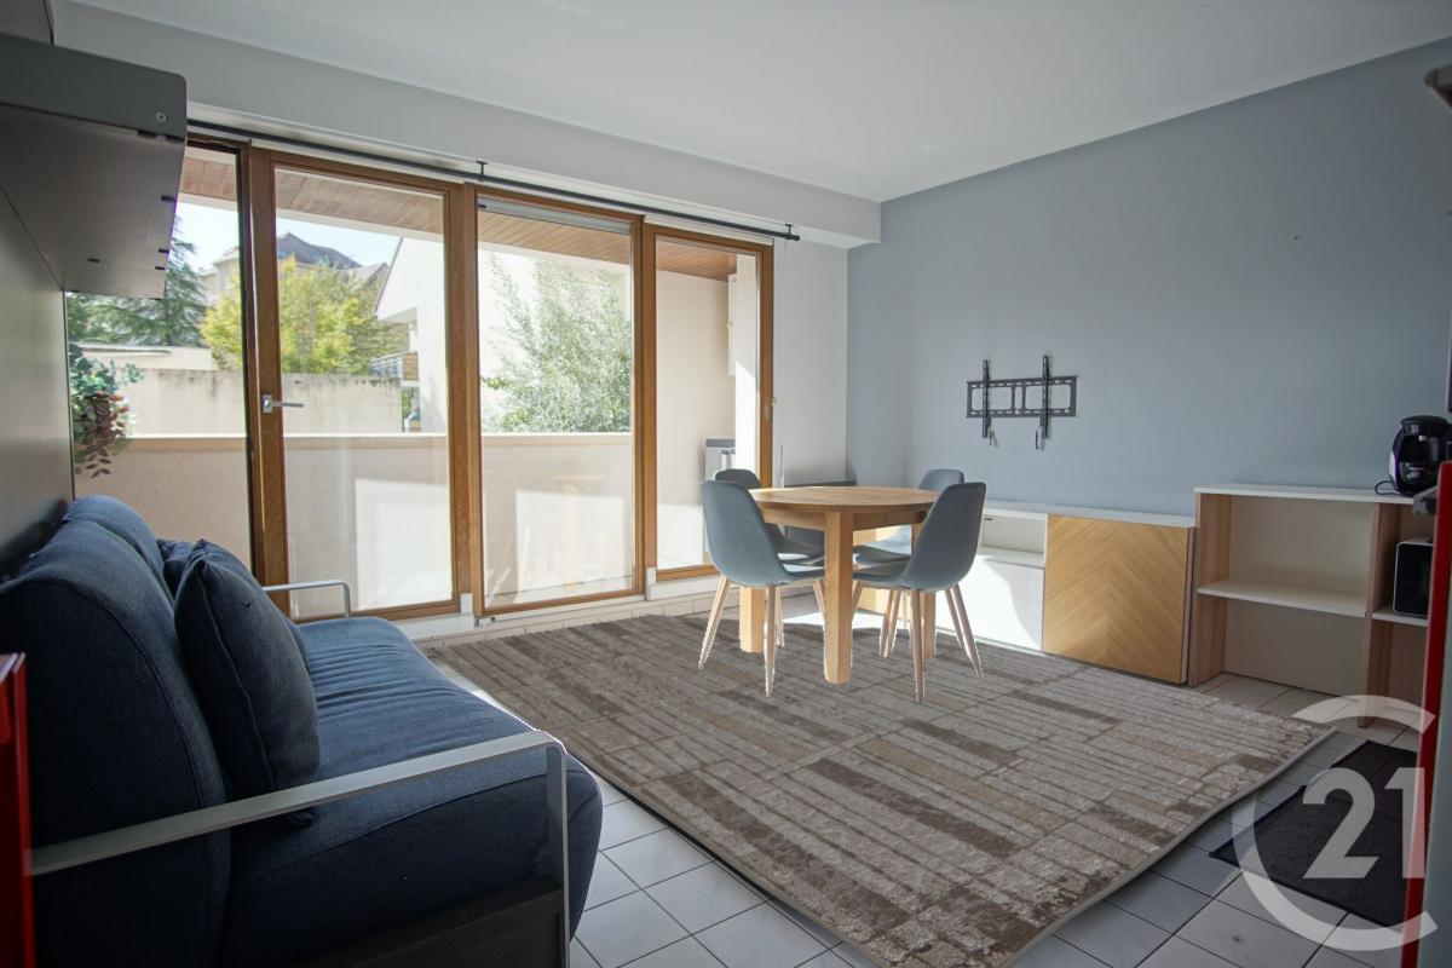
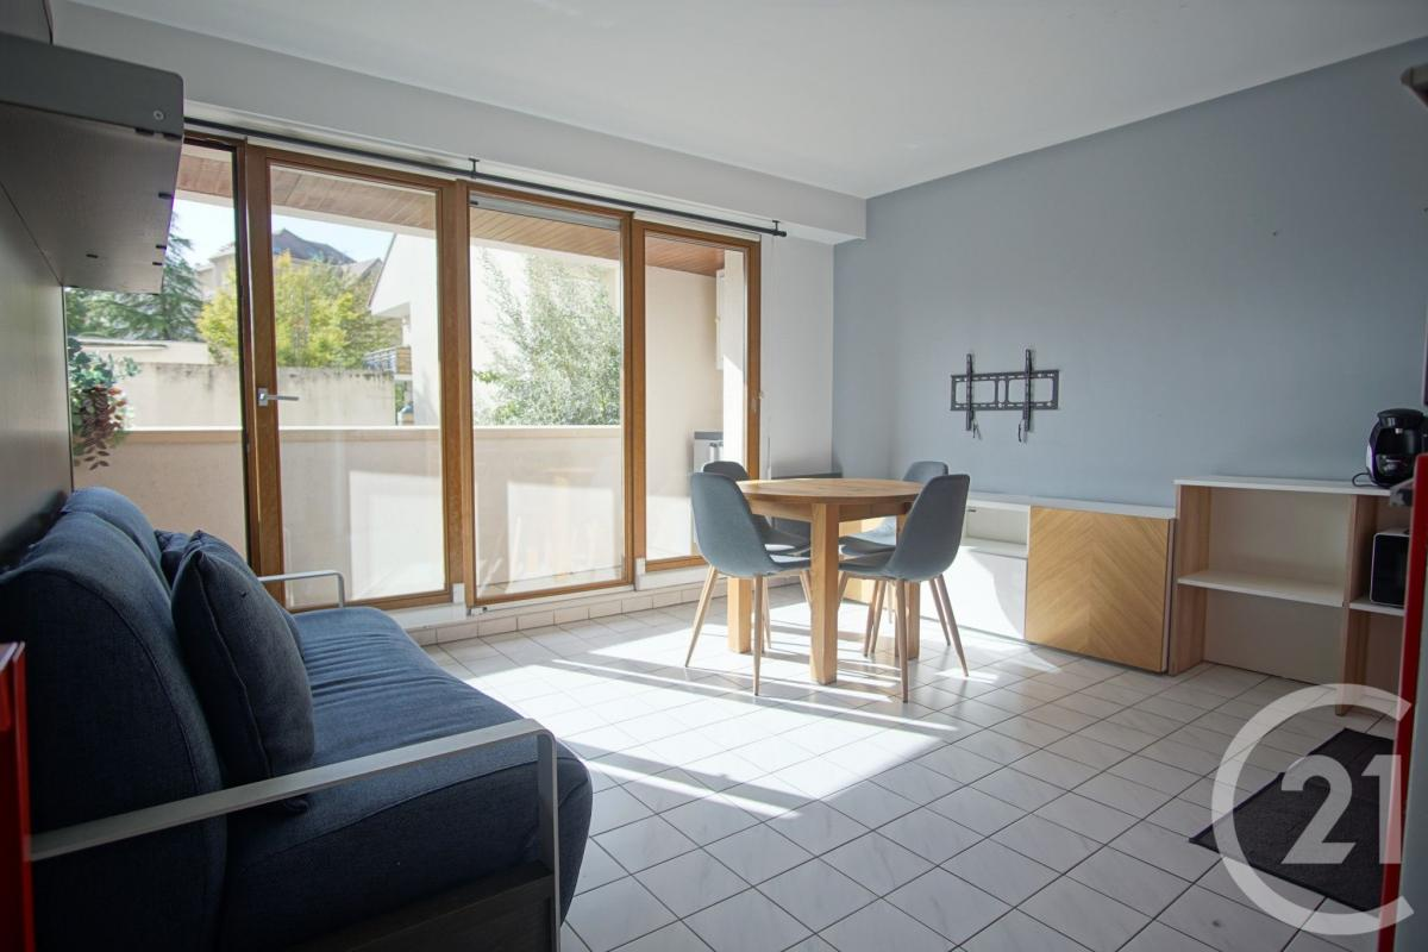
- rug [424,613,1339,968]
